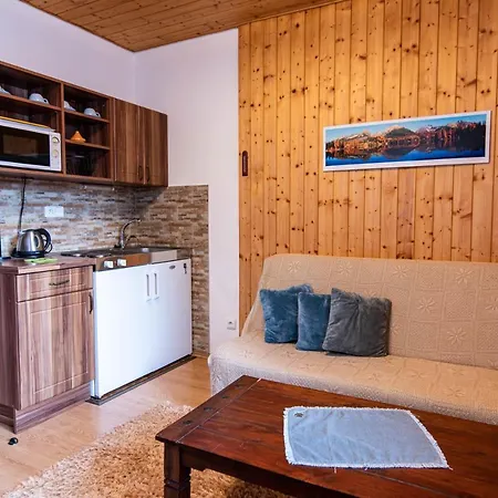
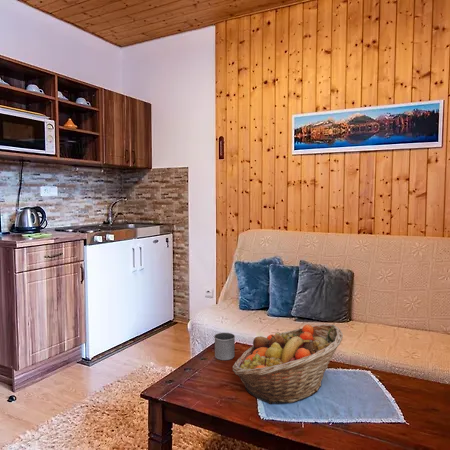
+ fruit basket [232,323,344,405]
+ mug [213,332,236,361]
